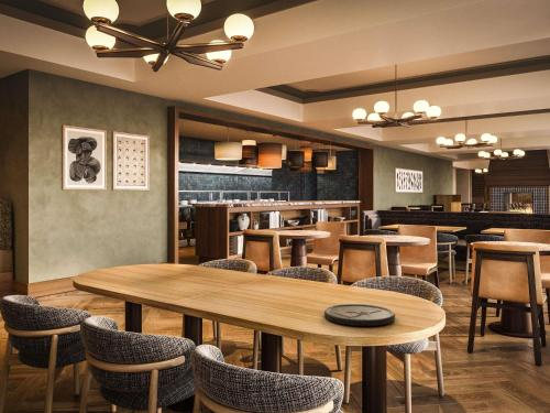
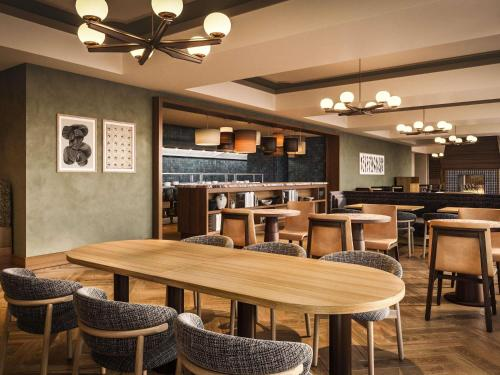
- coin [323,303,396,327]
